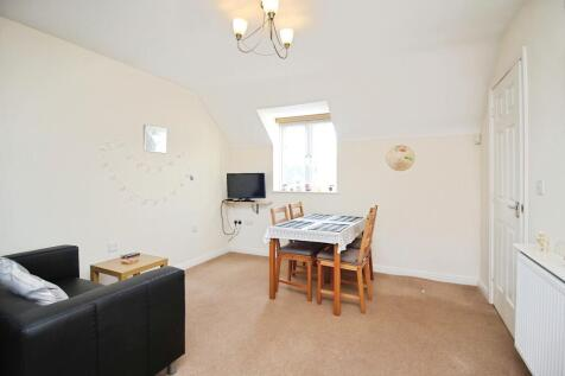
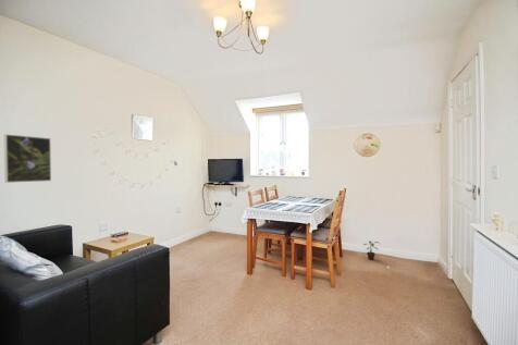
+ potted plant [362,241,382,261]
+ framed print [3,133,52,184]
